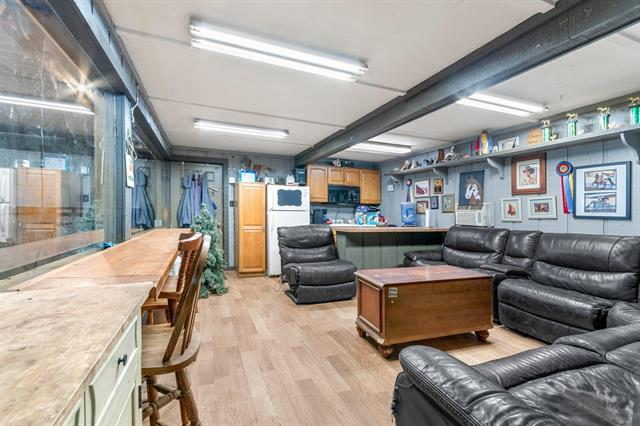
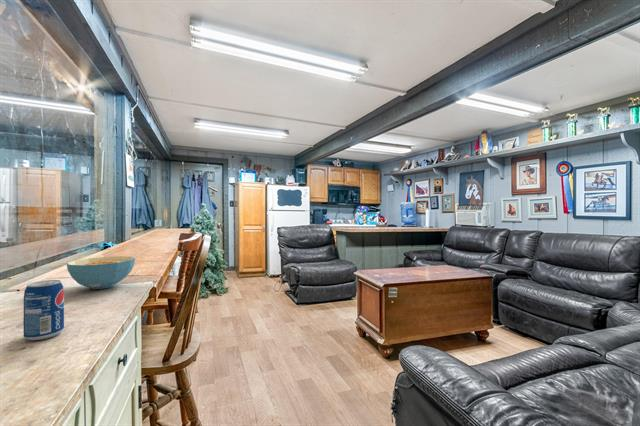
+ beverage can [23,279,65,341]
+ cereal bowl [66,255,136,290]
